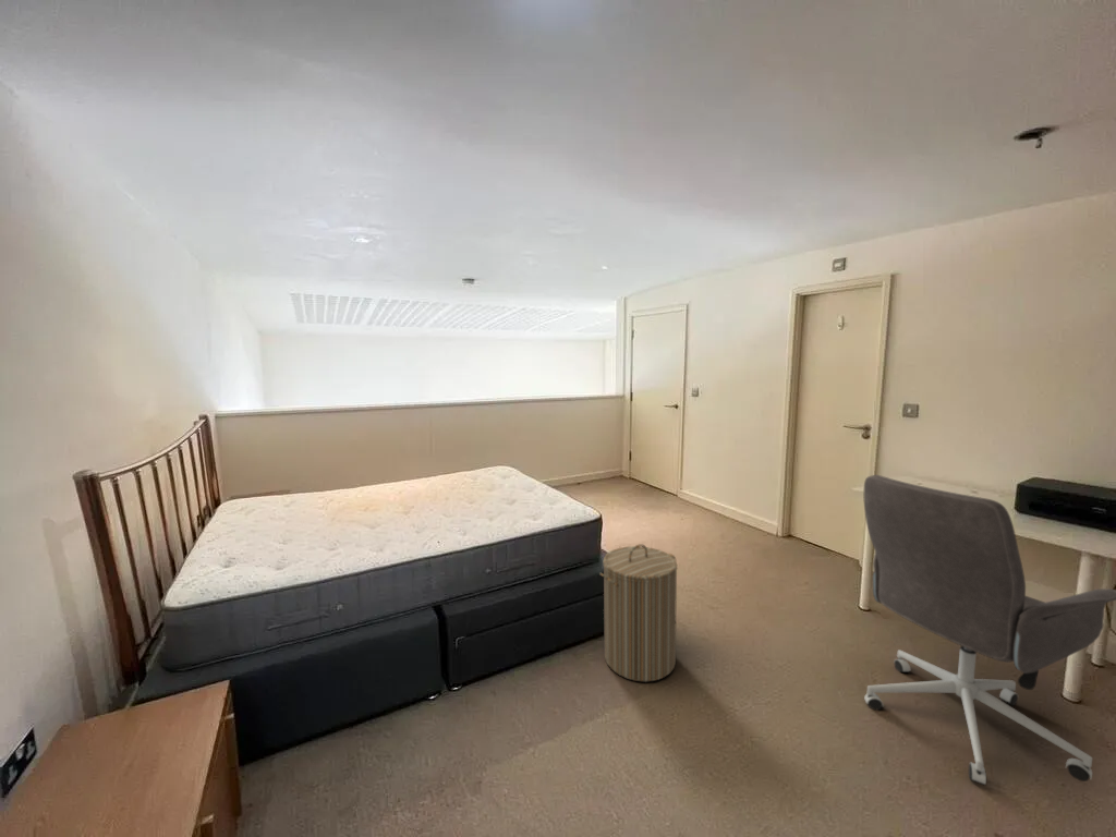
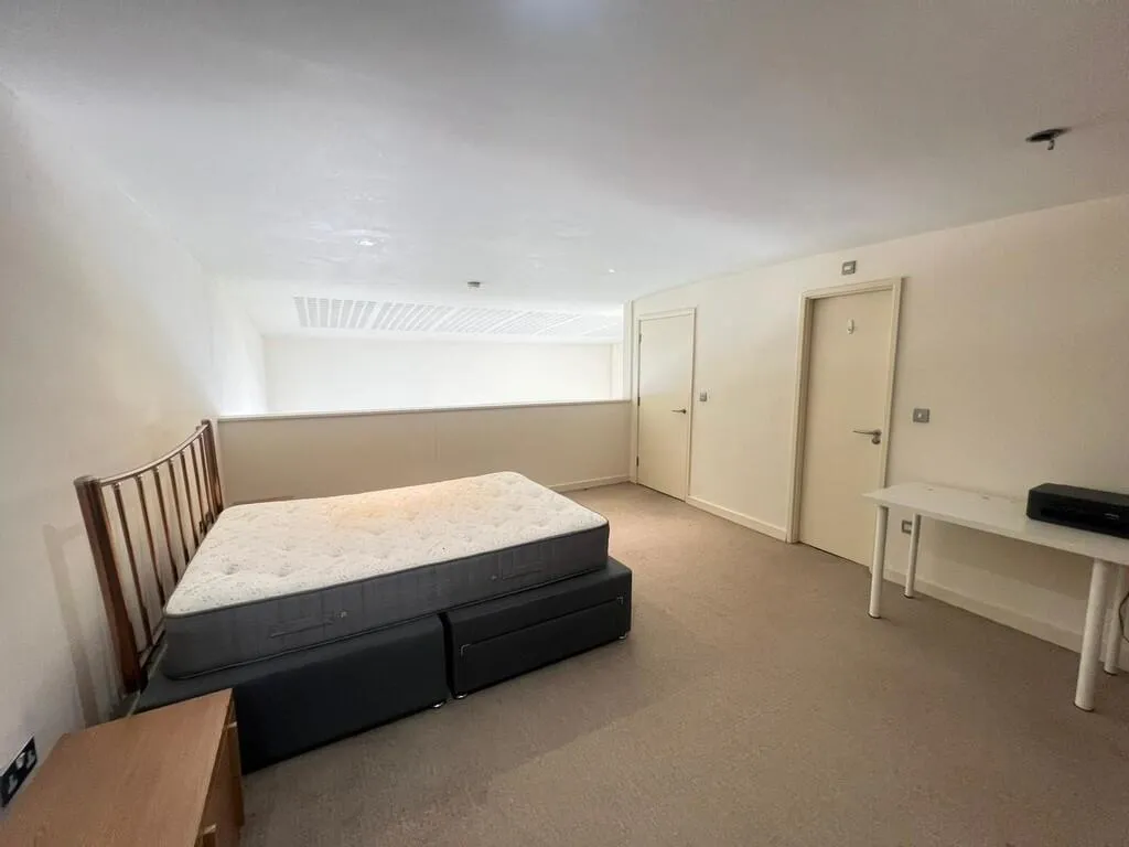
- office chair [863,474,1116,787]
- laundry hamper [598,543,678,683]
